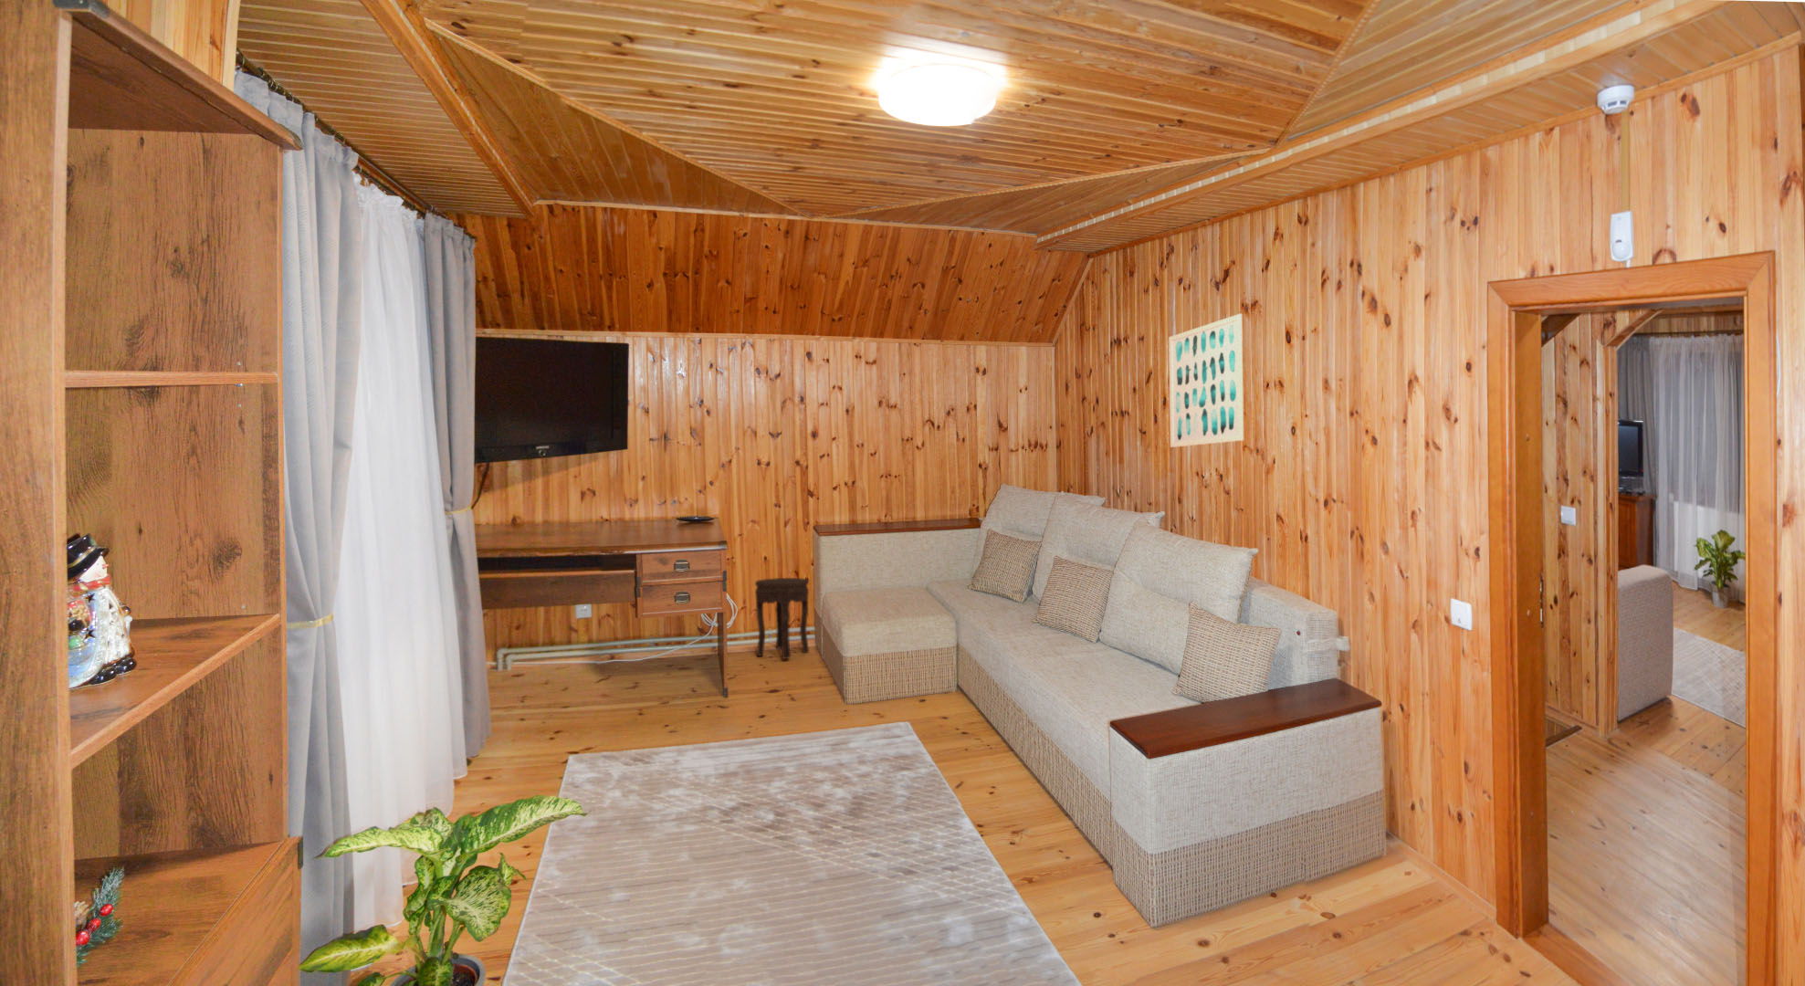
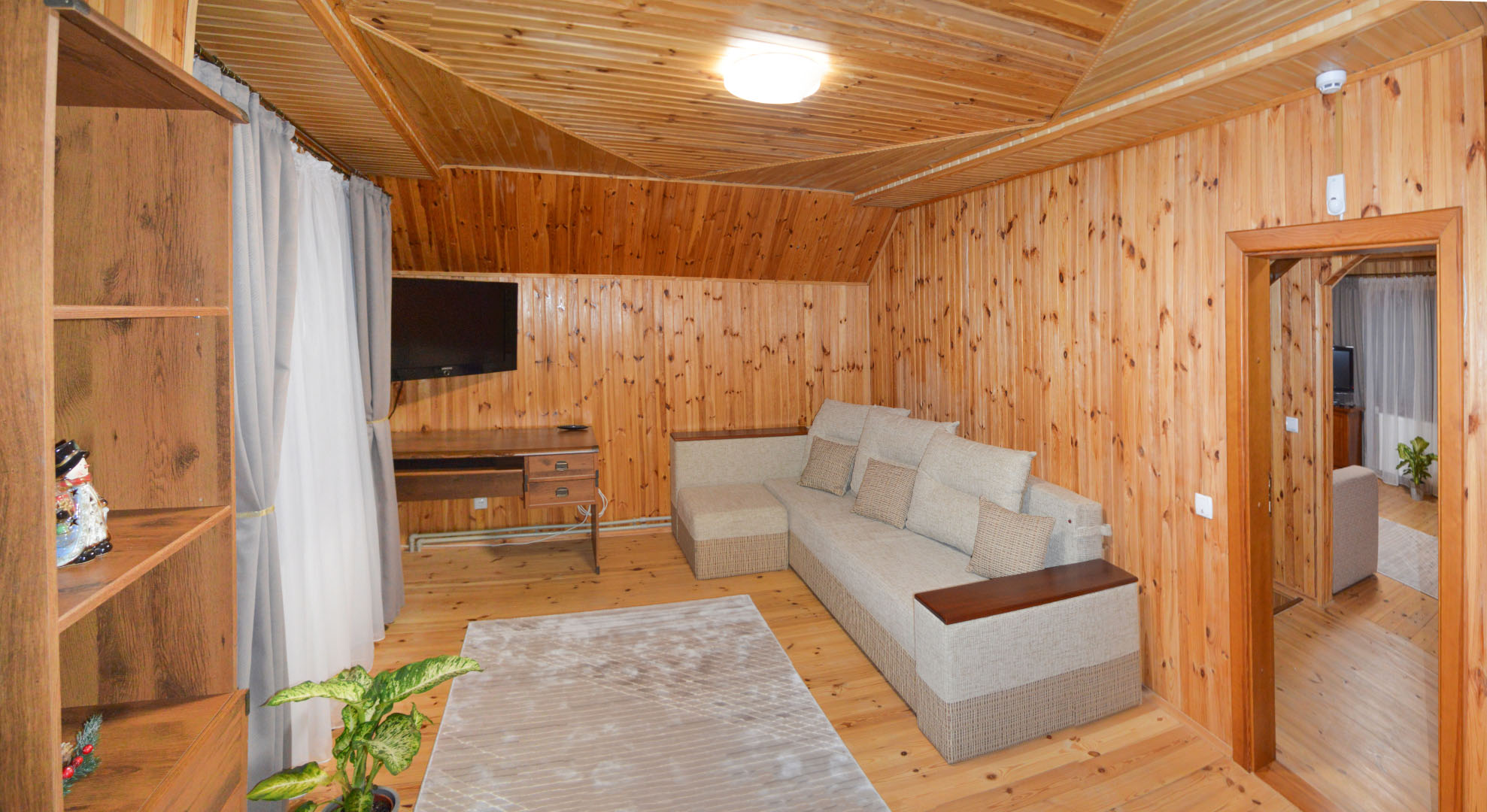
- side table [754,577,810,661]
- wall art [1168,313,1244,448]
